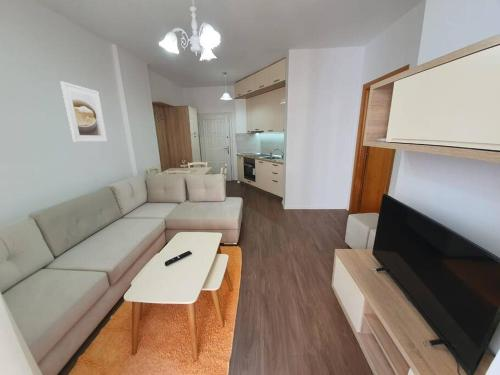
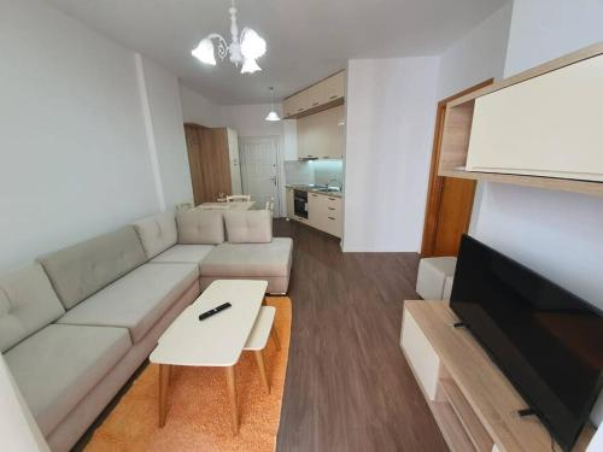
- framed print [60,81,108,143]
